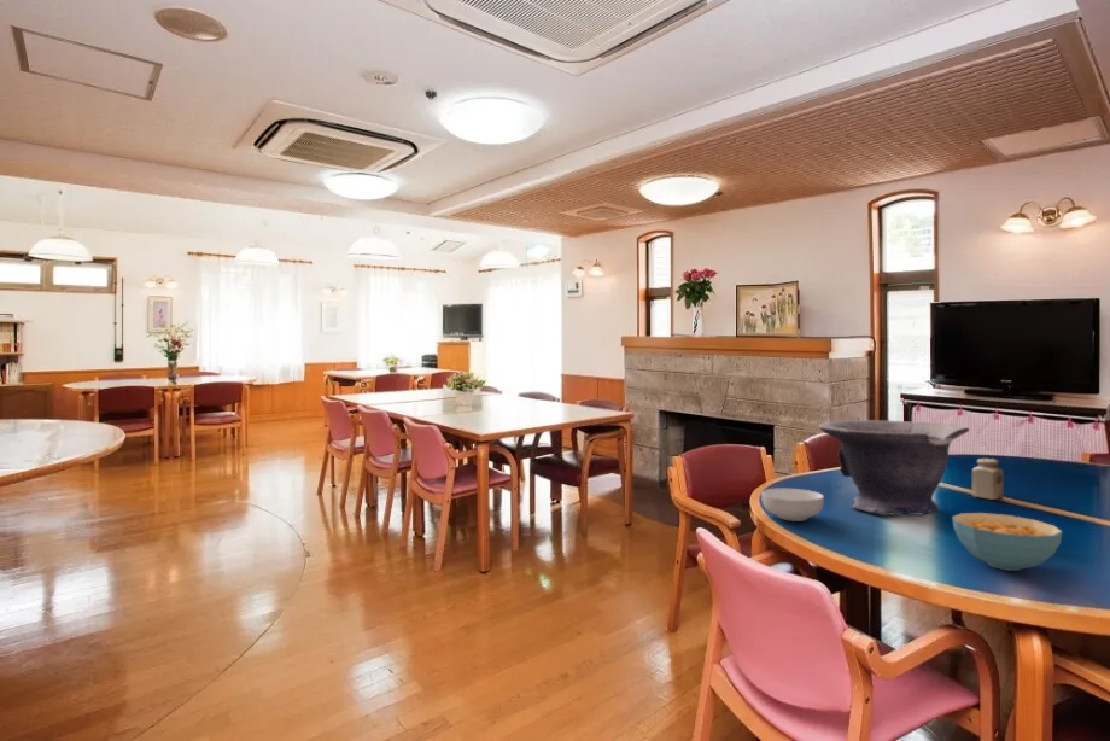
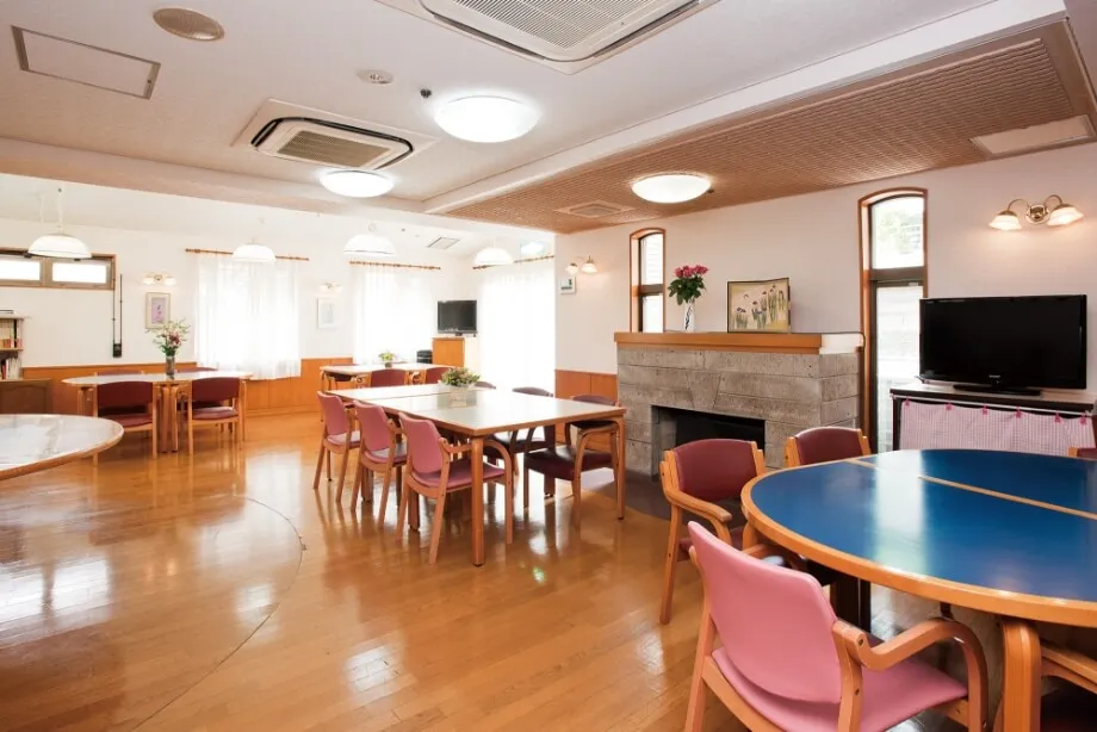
- cereal bowl [760,488,825,523]
- salt shaker [971,457,1005,501]
- decorative bowl [817,419,971,517]
- cereal bowl [951,512,1064,572]
